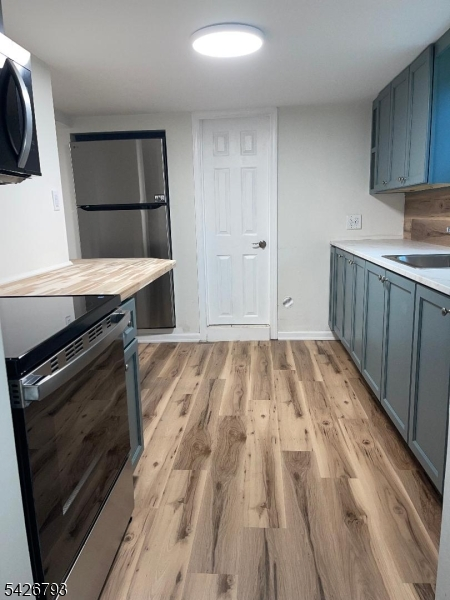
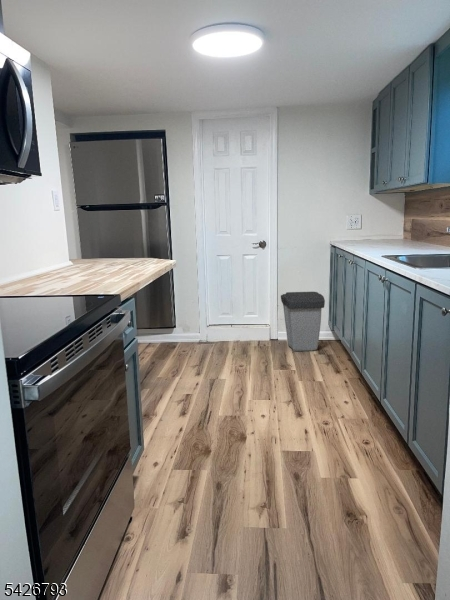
+ trash can [280,291,326,352]
